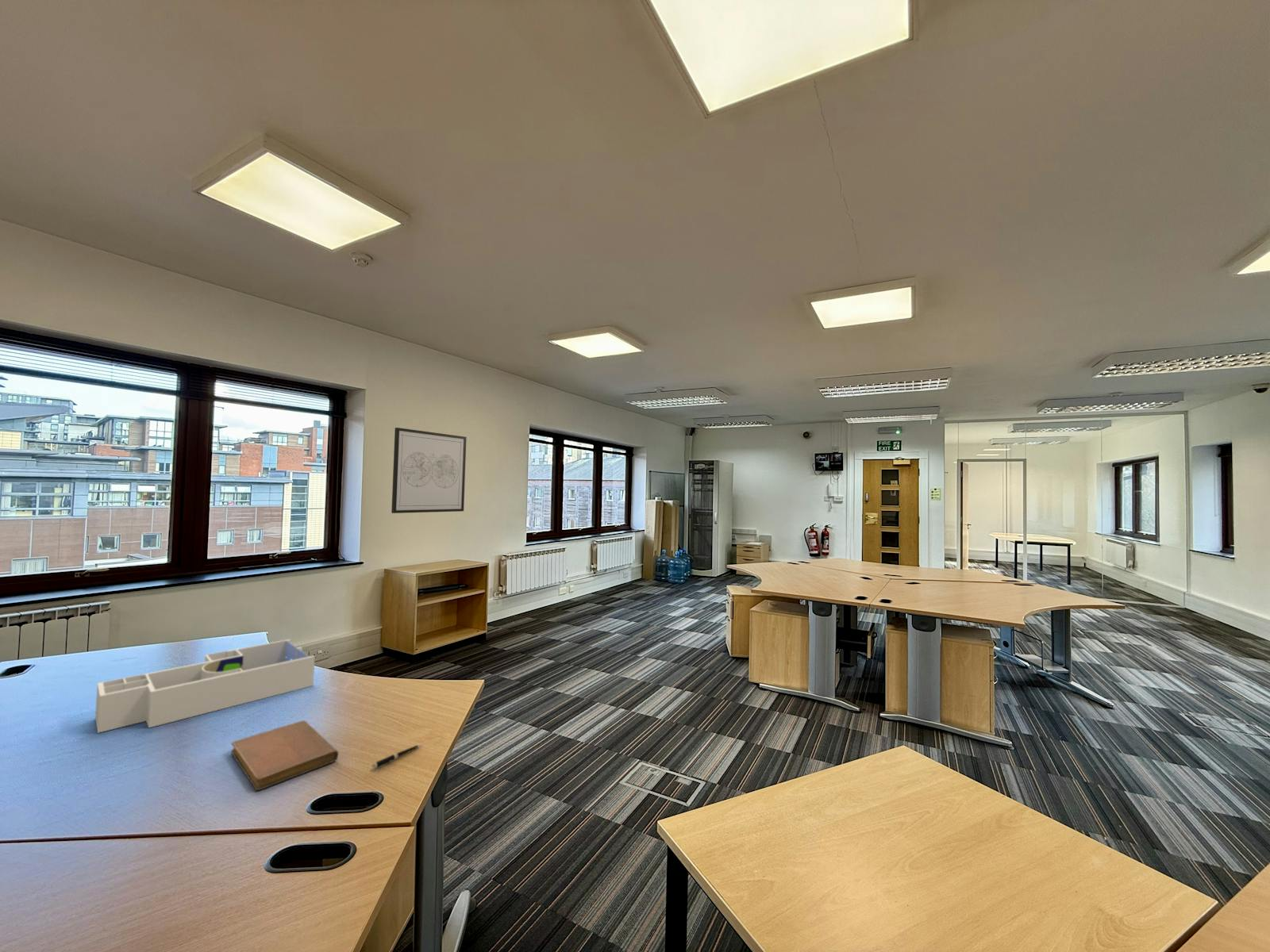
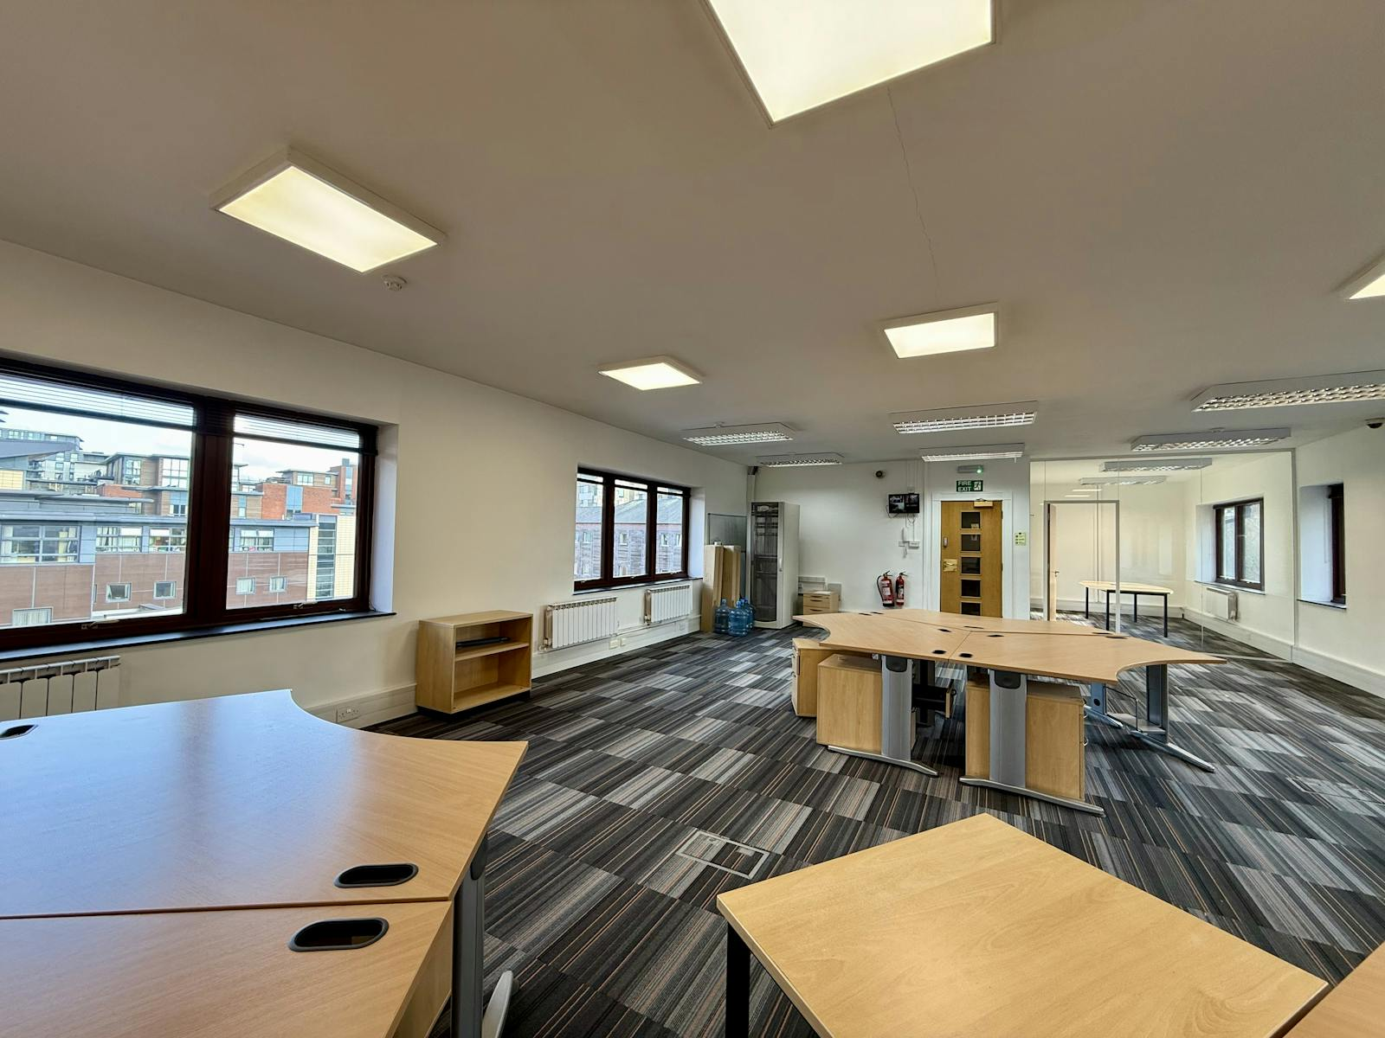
- pen [371,743,424,770]
- desk organizer [94,639,316,734]
- notebook [230,720,339,792]
- wall art [391,427,468,514]
